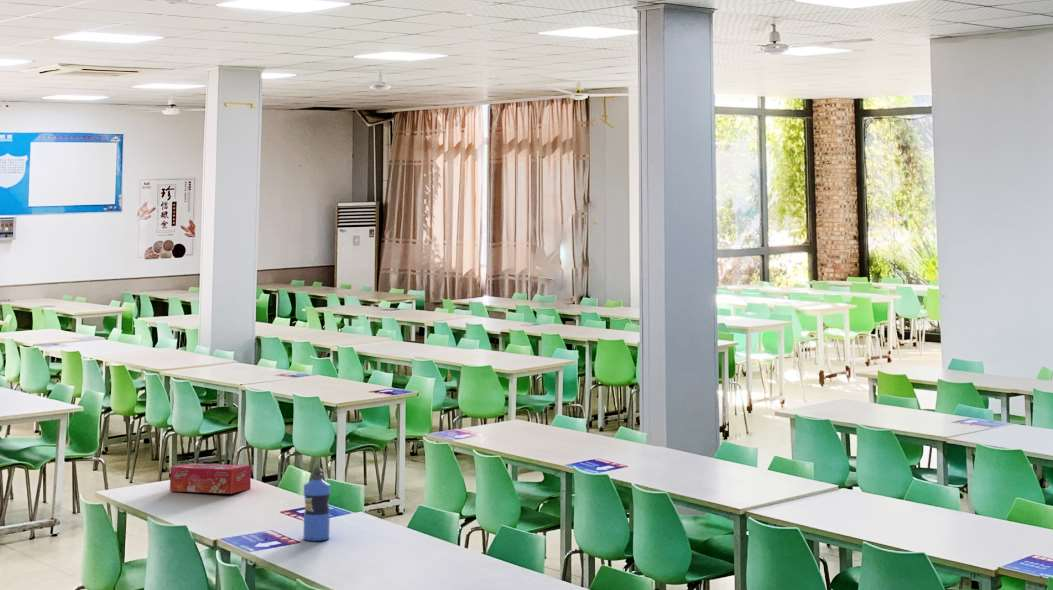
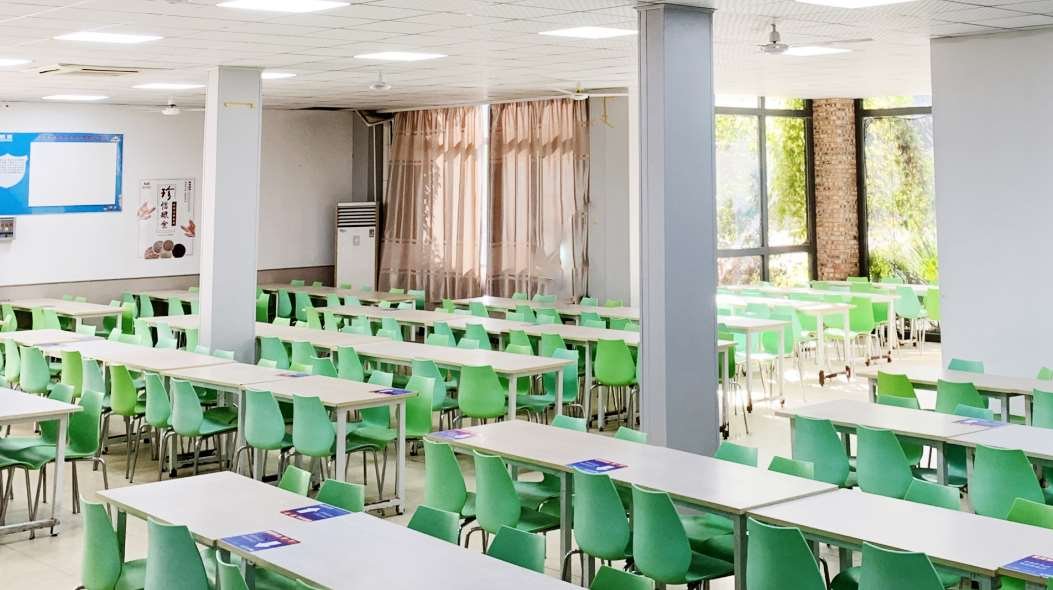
- water bottle [303,467,331,542]
- tissue box [169,462,252,495]
